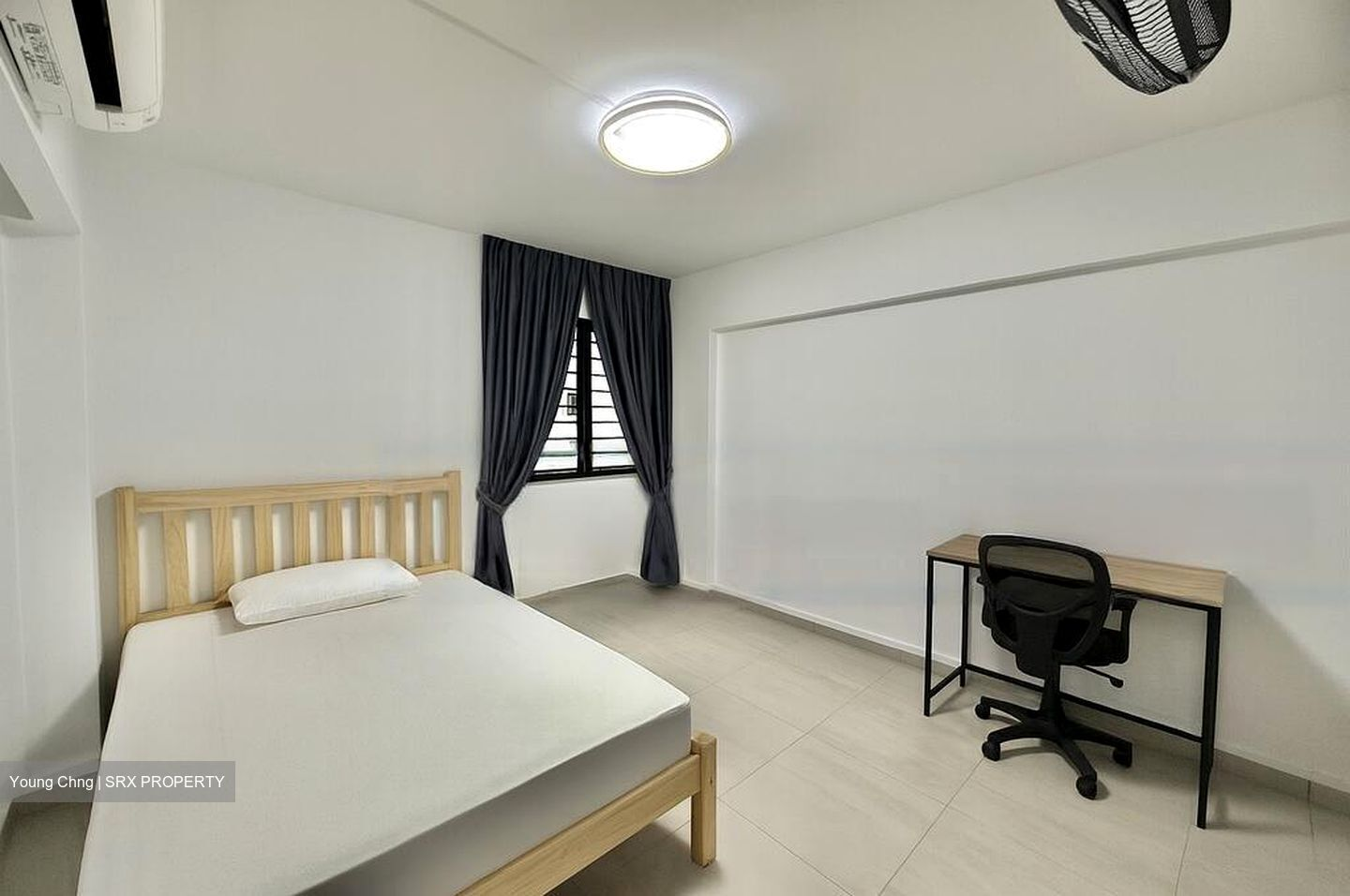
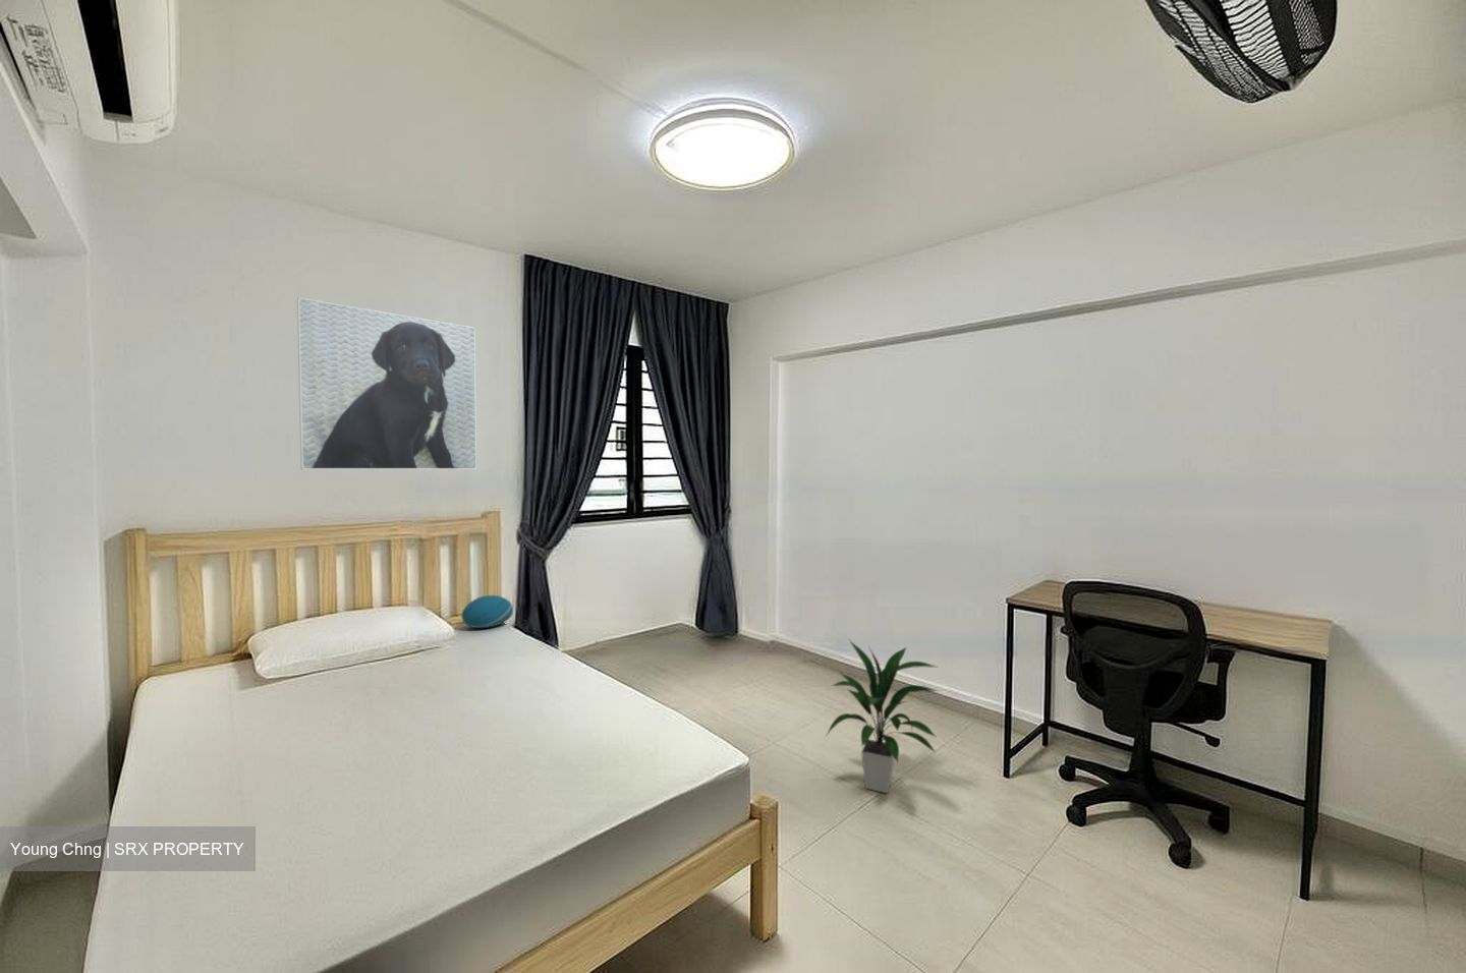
+ indoor plant [824,637,939,794]
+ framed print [296,296,478,470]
+ cushion [460,594,514,629]
